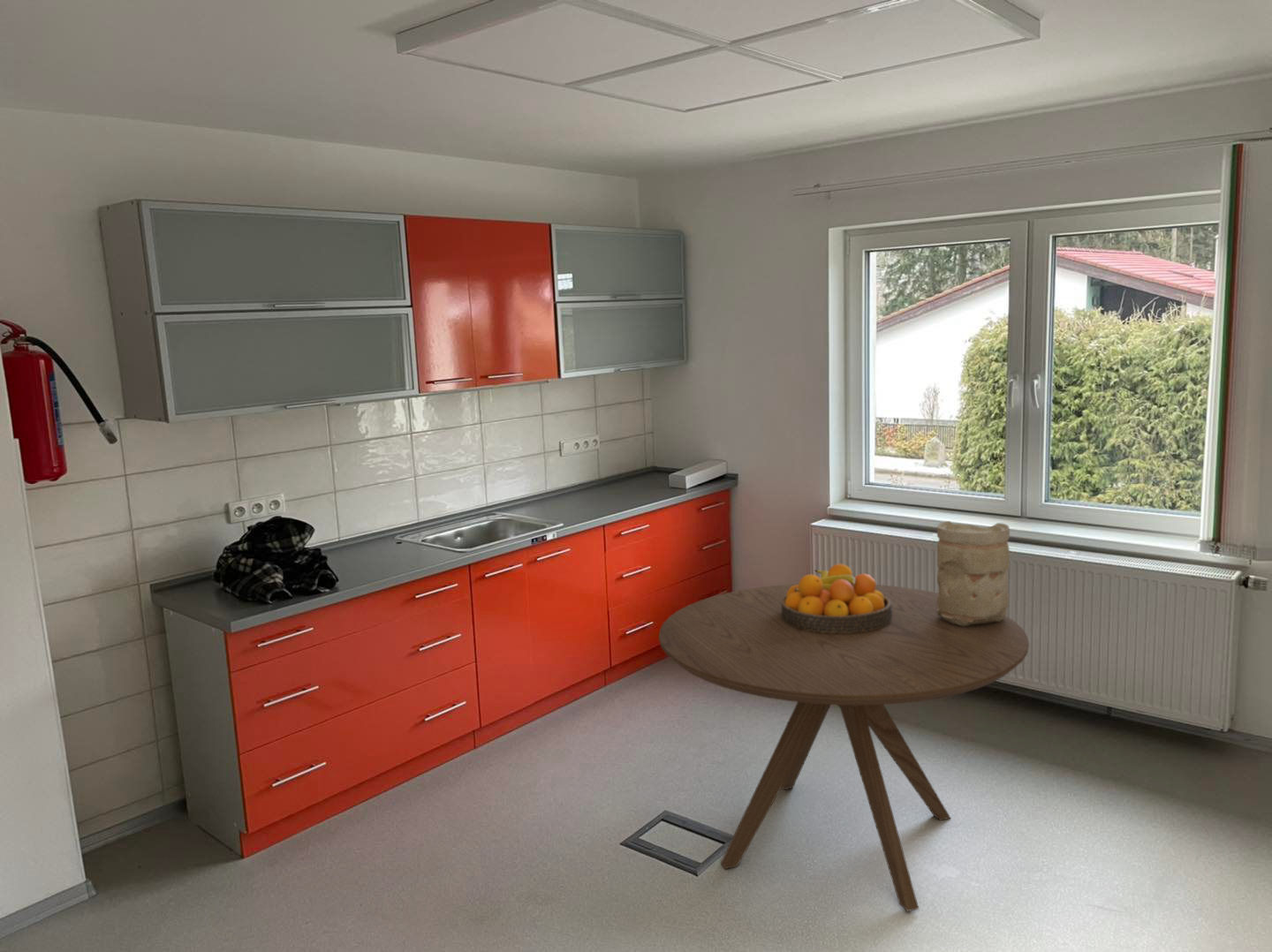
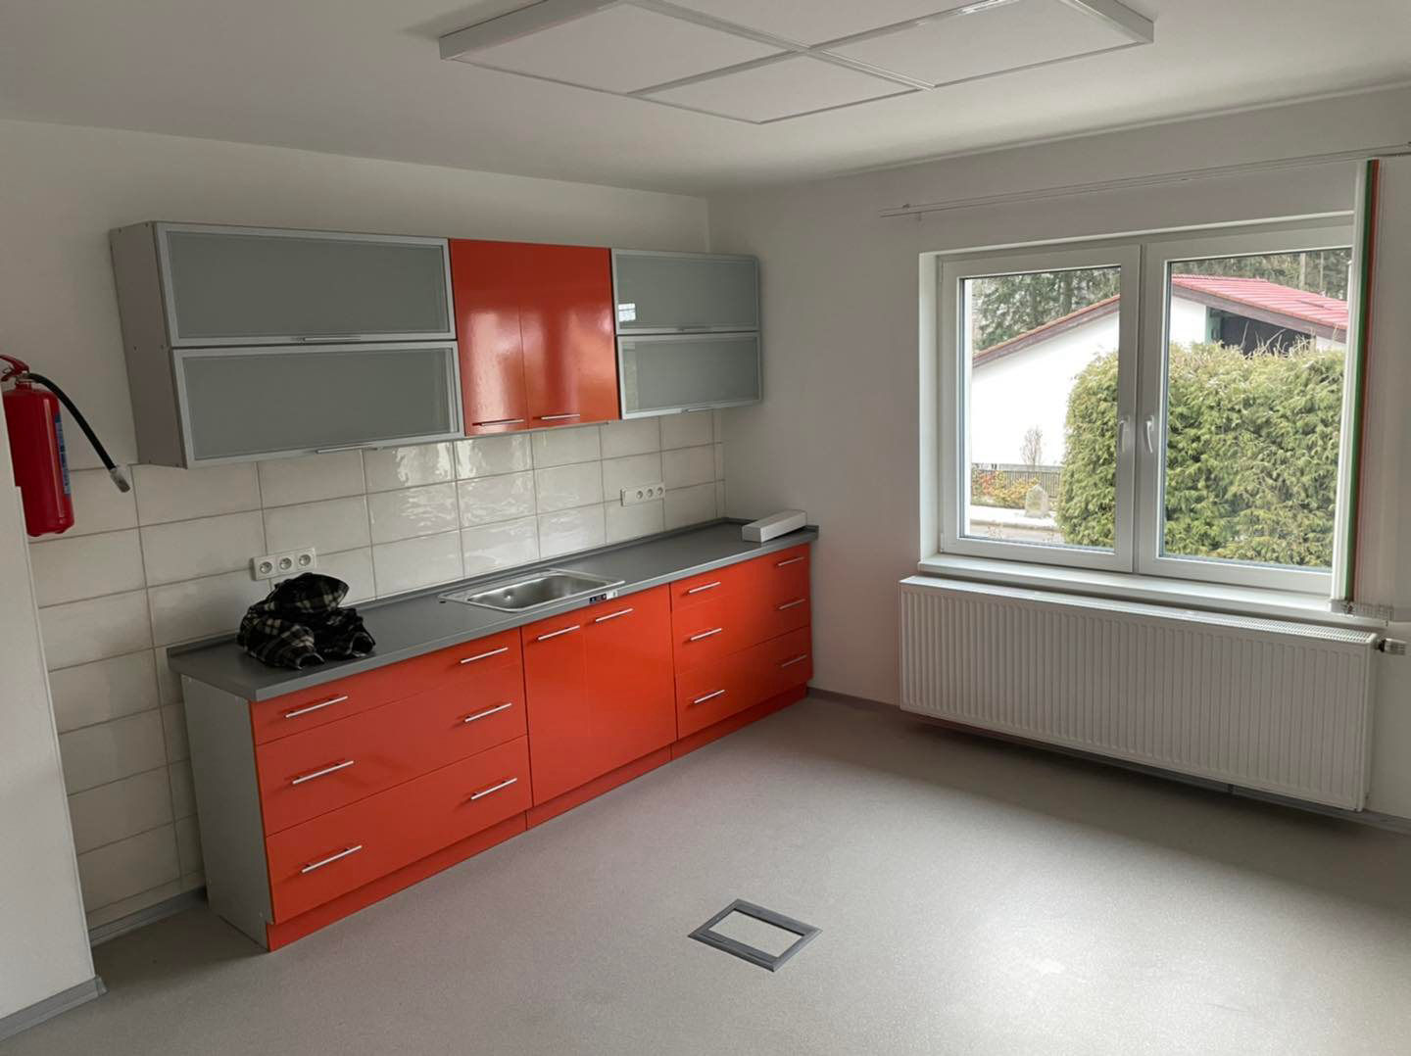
- fruit bowl [782,563,892,634]
- dining table [658,583,1030,912]
- vase [936,520,1011,626]
